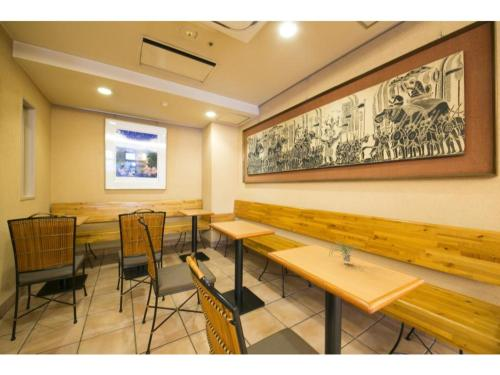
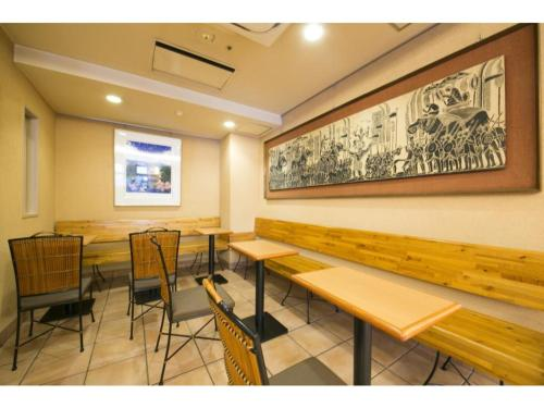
- plant [328,239,360,263]
